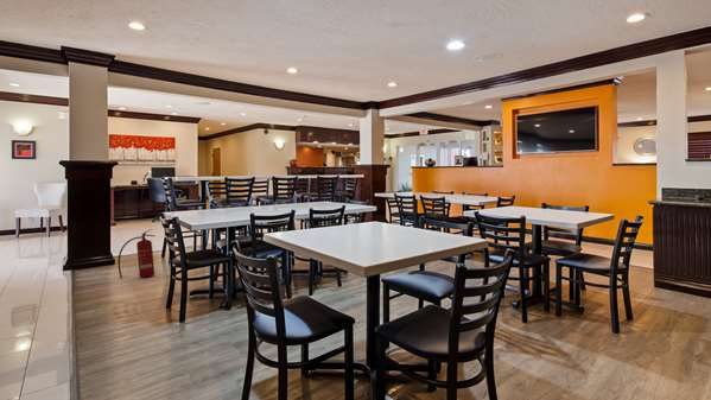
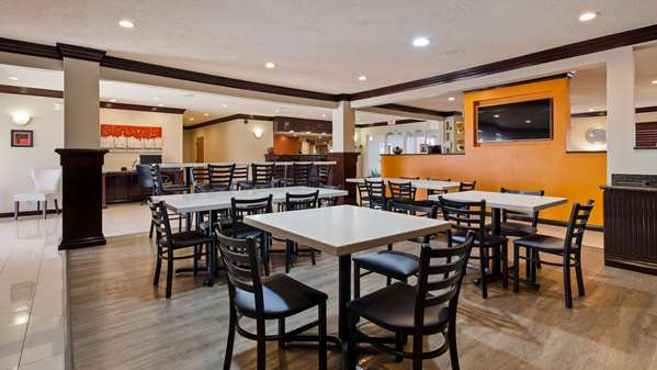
- fire extinguisher [116,228,157,279]
